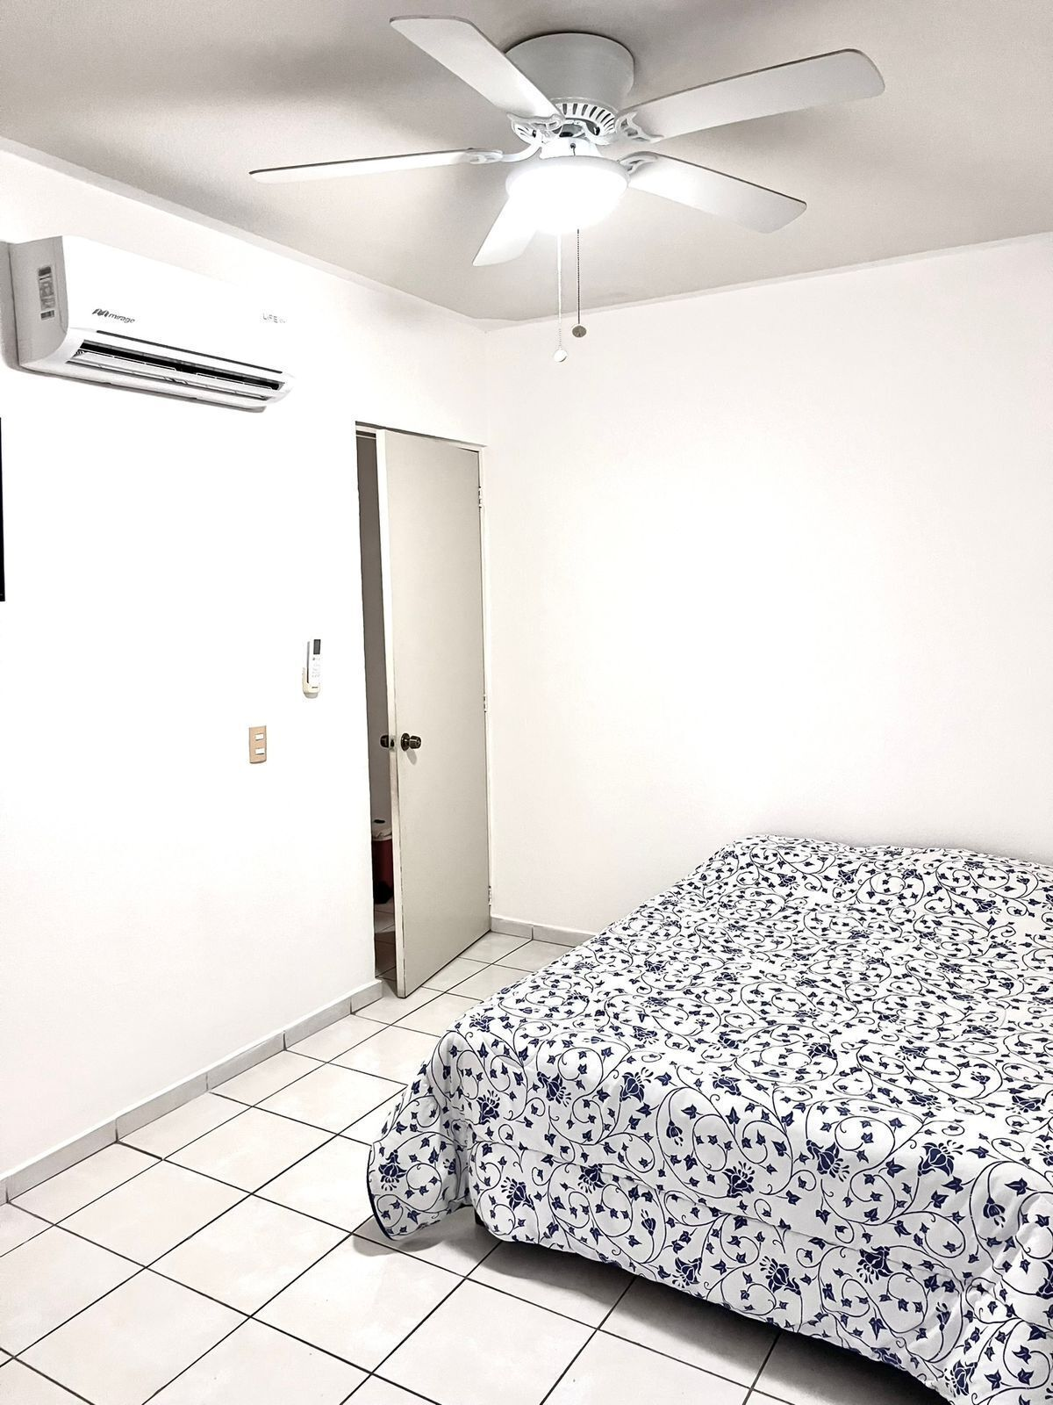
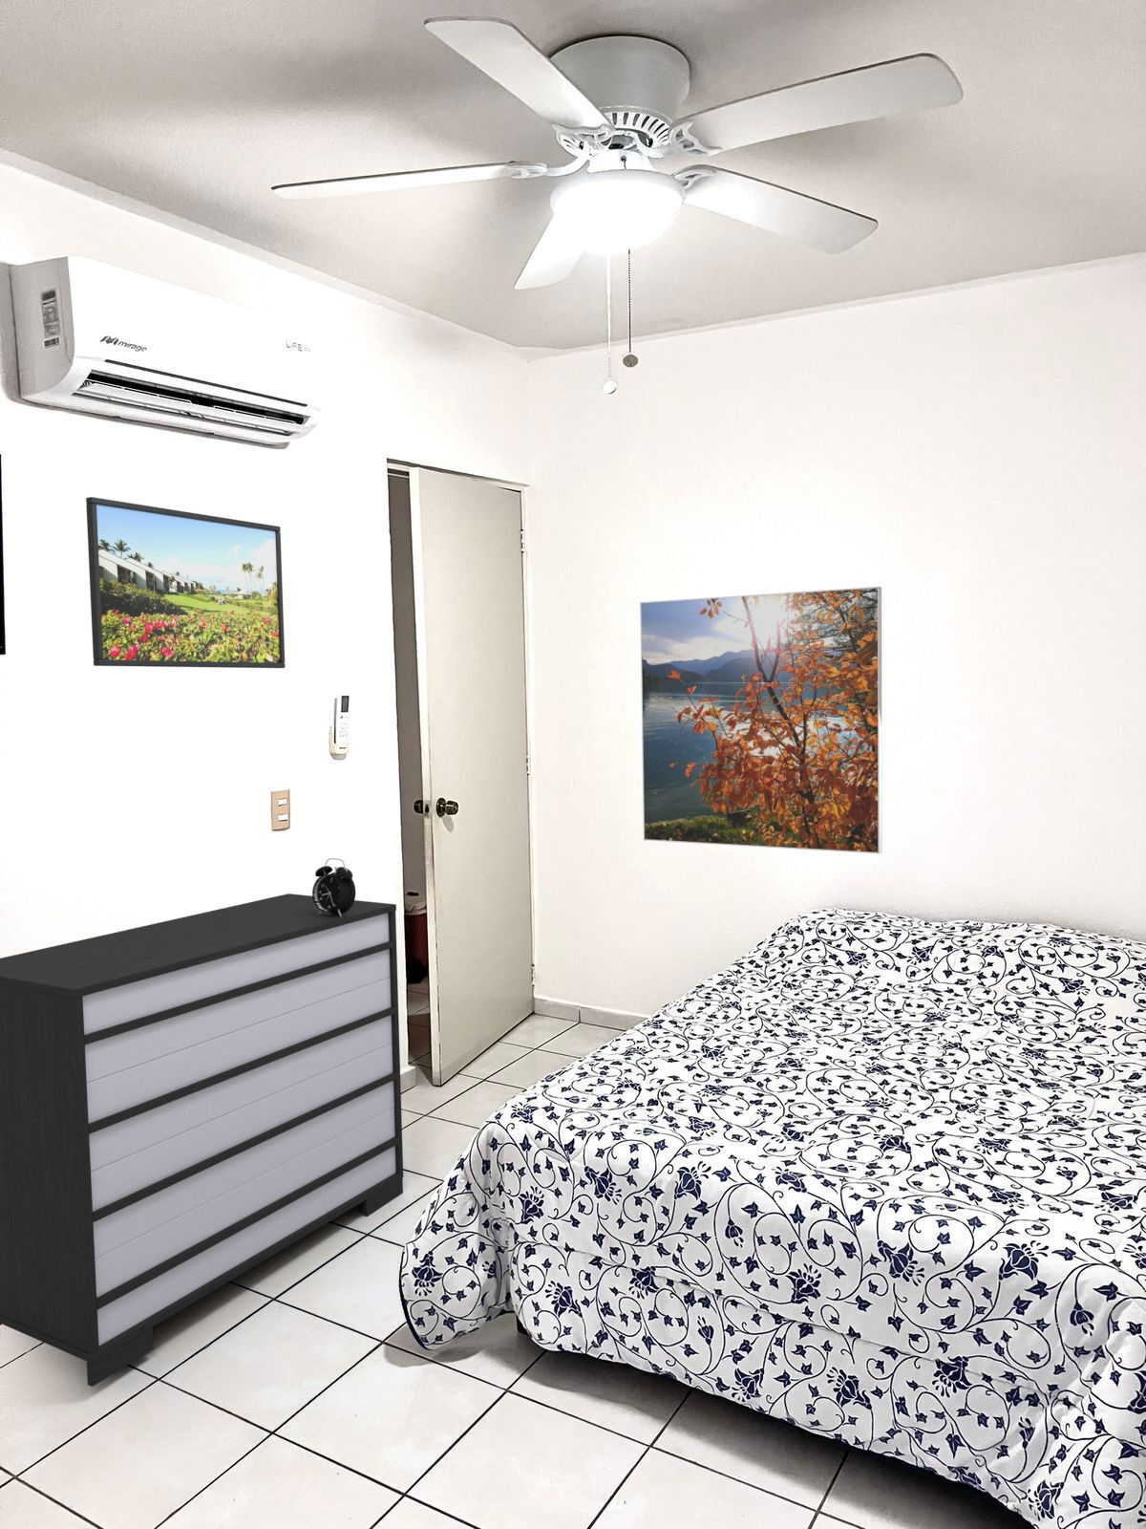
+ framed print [639,586,884,855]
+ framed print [85,496,286,669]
+ alarm clock [312,857,356,917]
+ dresser [0,892,404,1388]
